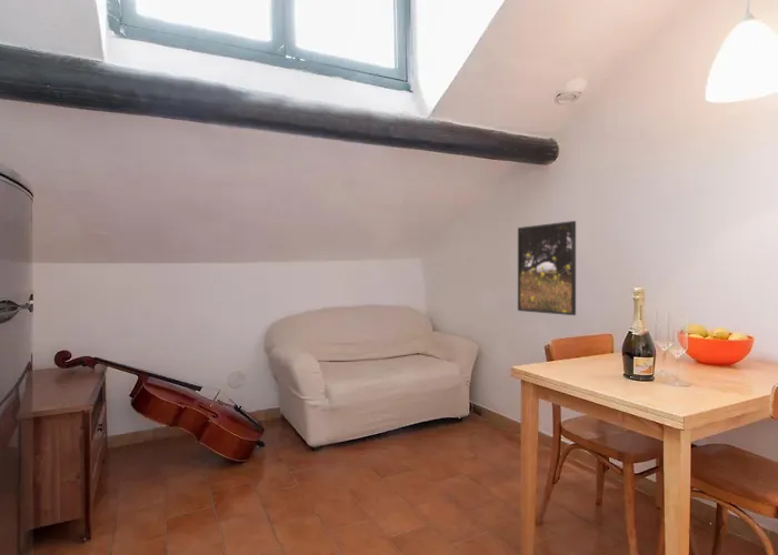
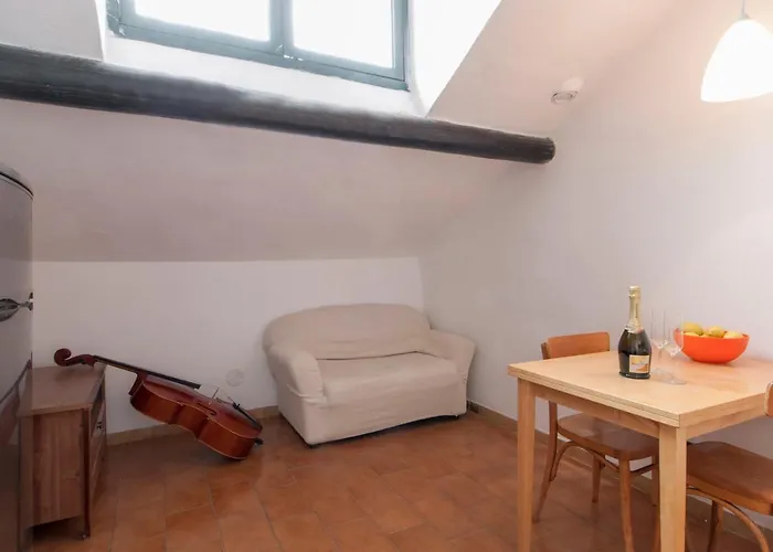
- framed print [517,220,577,316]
